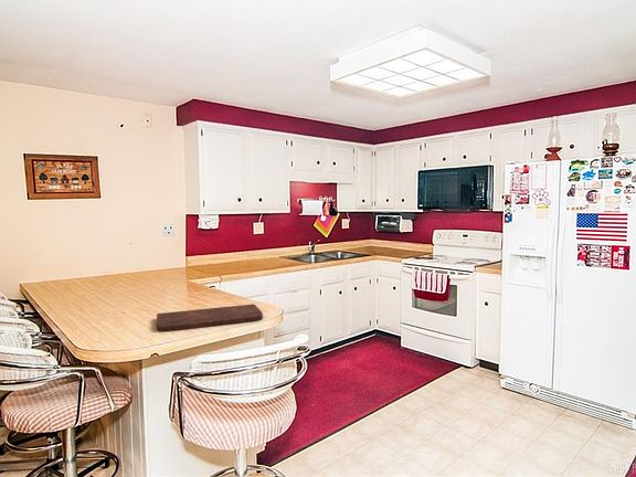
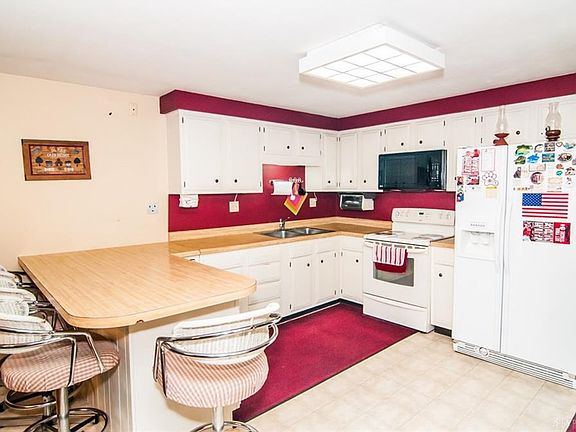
- cutting board [156,303,264,332]
